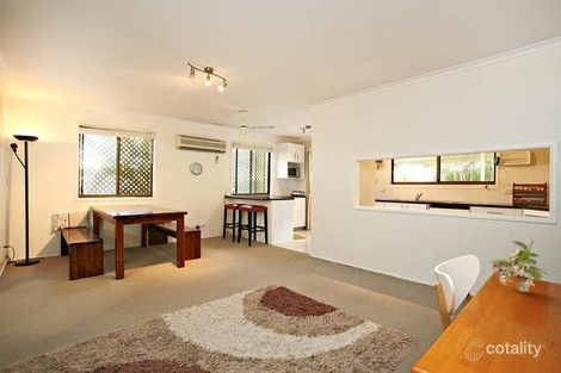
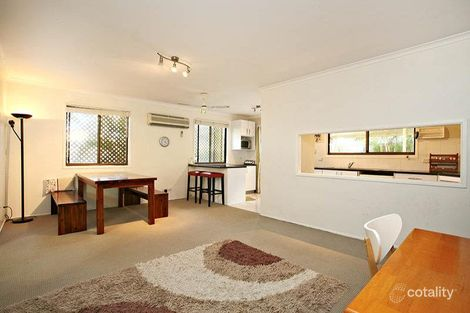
- plant [487,240,549,293]
